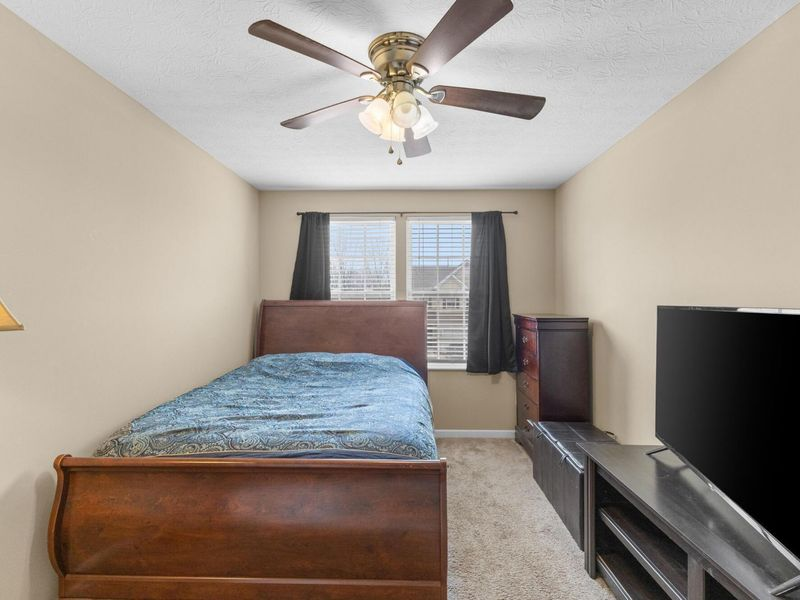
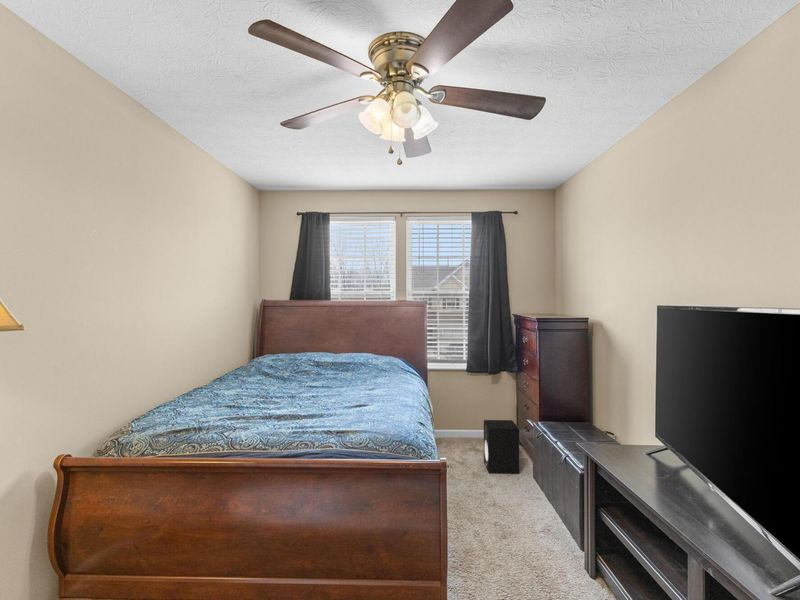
+ speaker [483,419,520,475]
